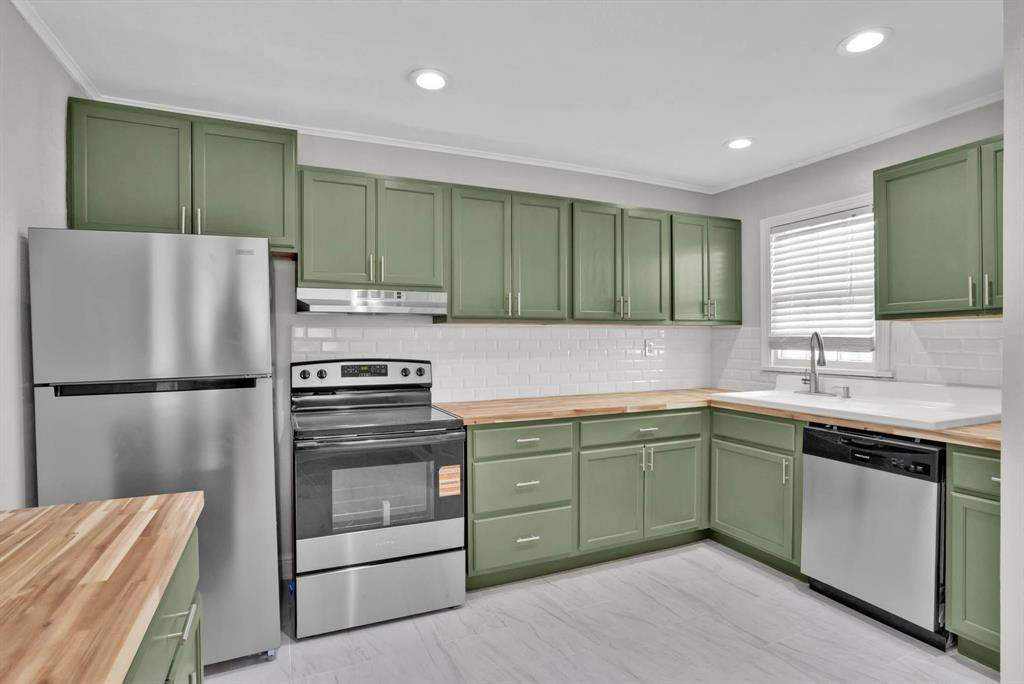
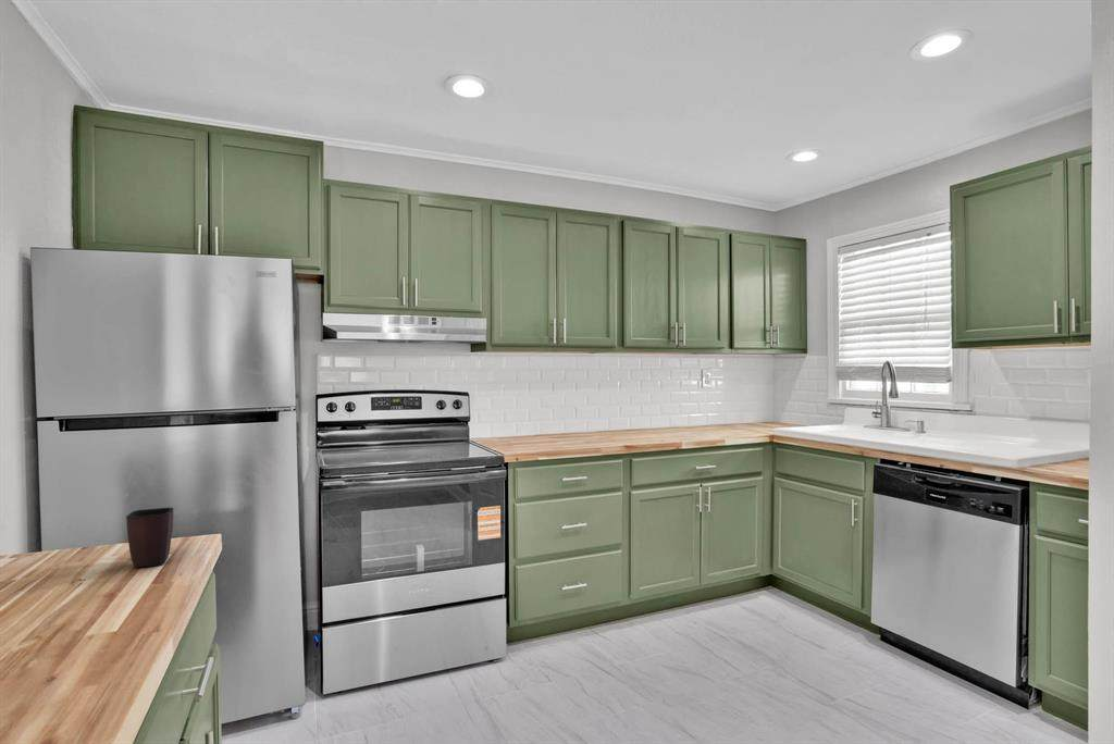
+ mug [125,507,174,569]
